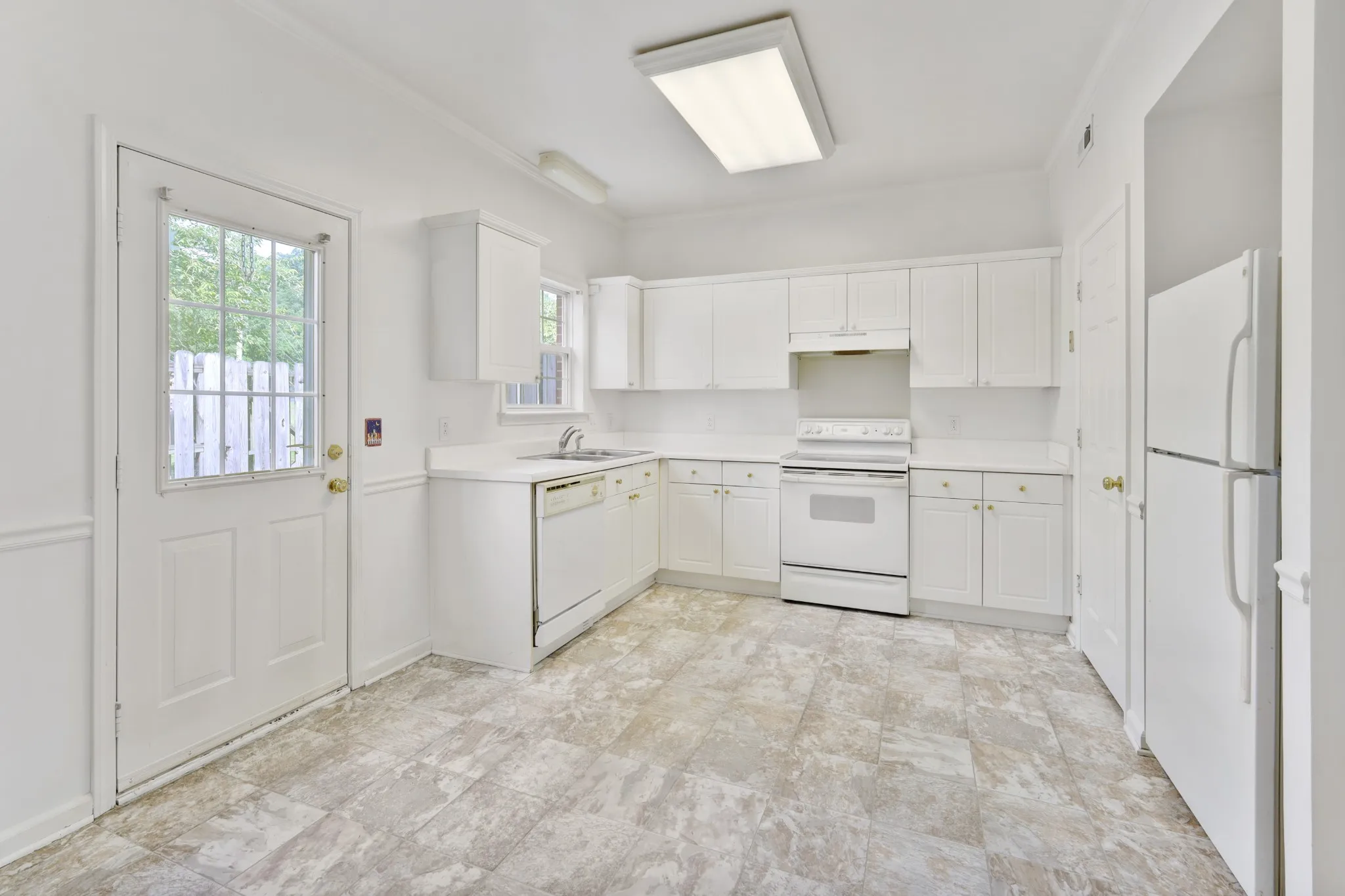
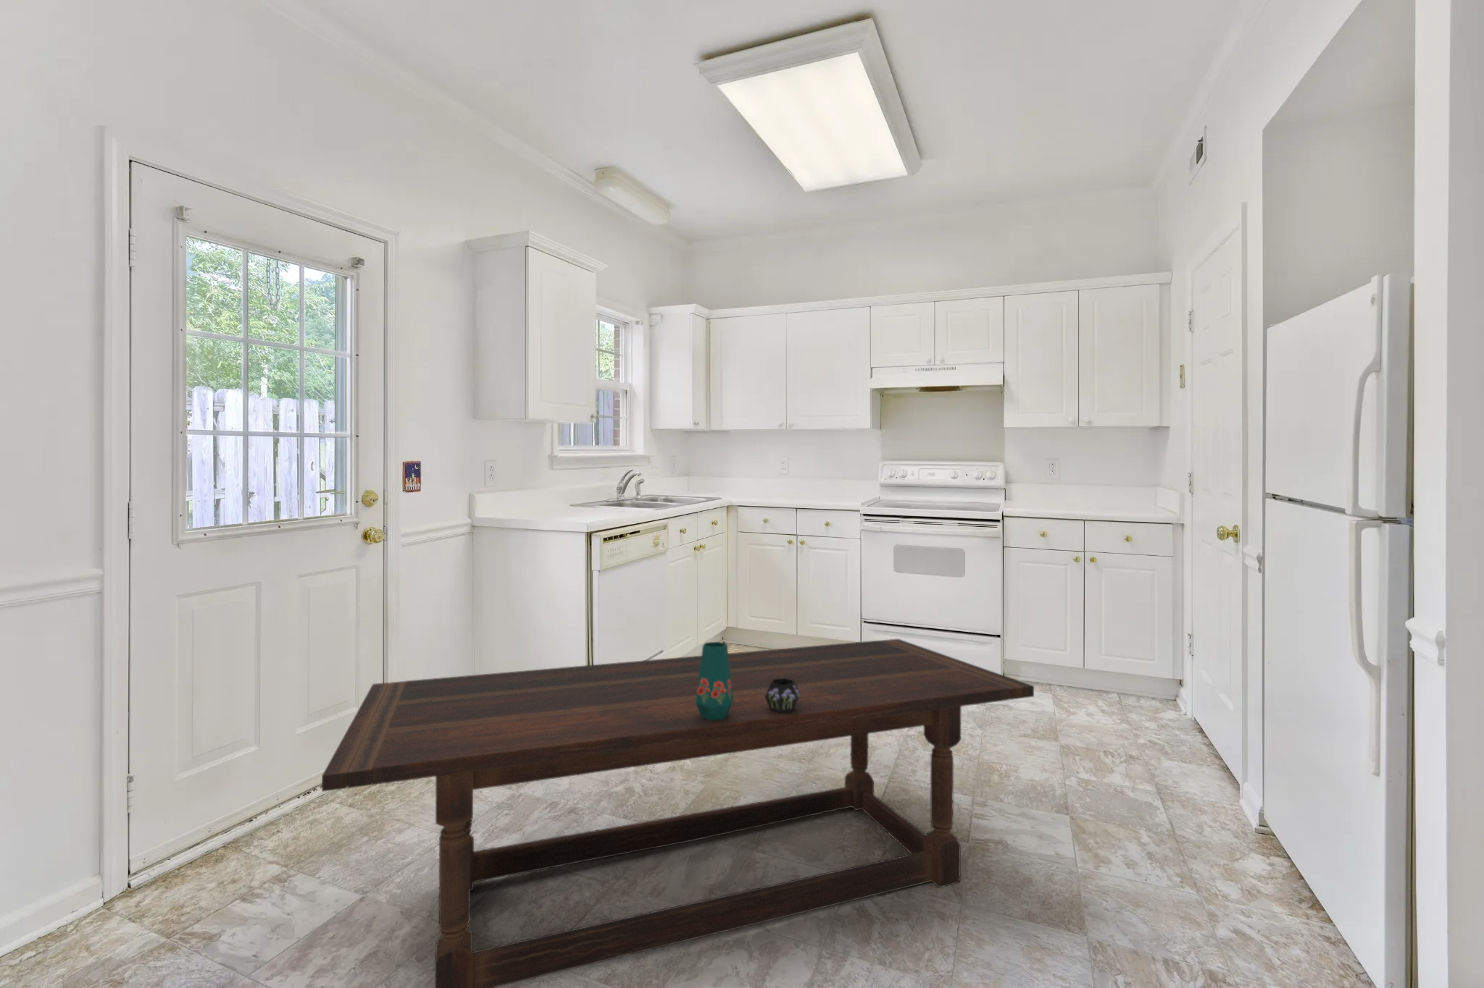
+ vase [695,642,800,720]
+ dining table [321,638,1035,988]
